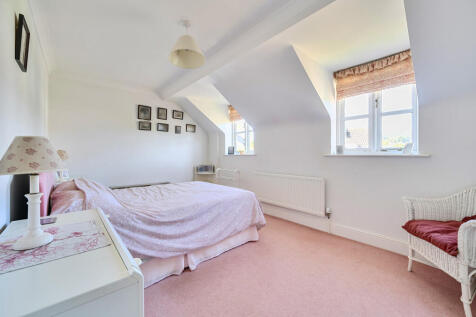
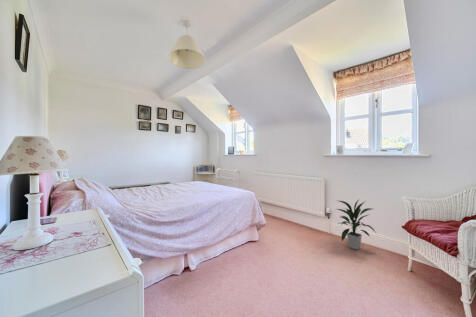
+ indoor plant [334,199,377,251]
